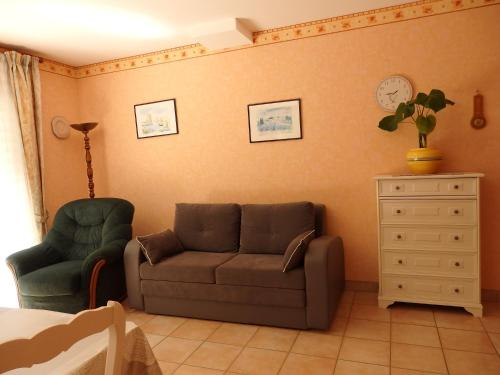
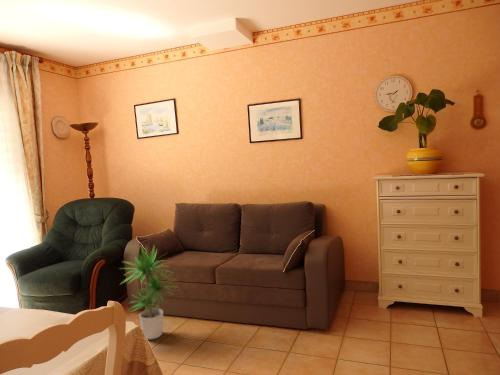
+ potted plant [118,243,178,340]
